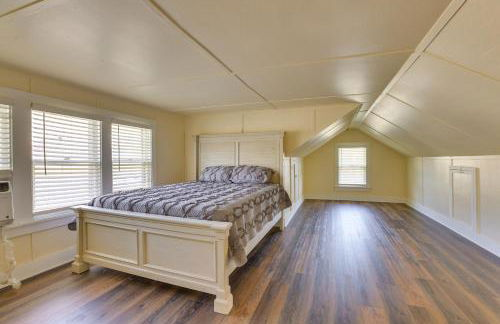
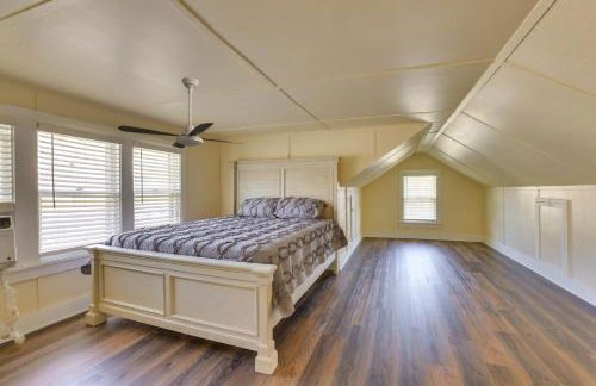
+ ceiling fan [117,76,243,149]
